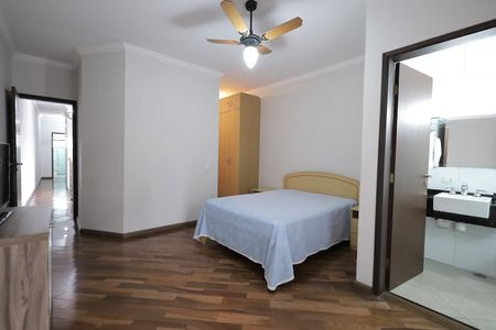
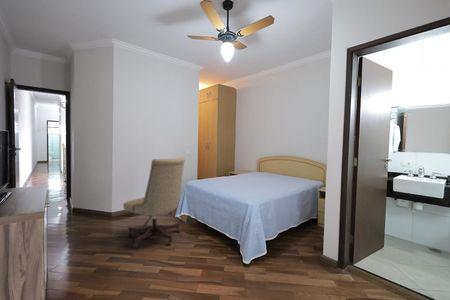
+ chair [122,156,186,249]
